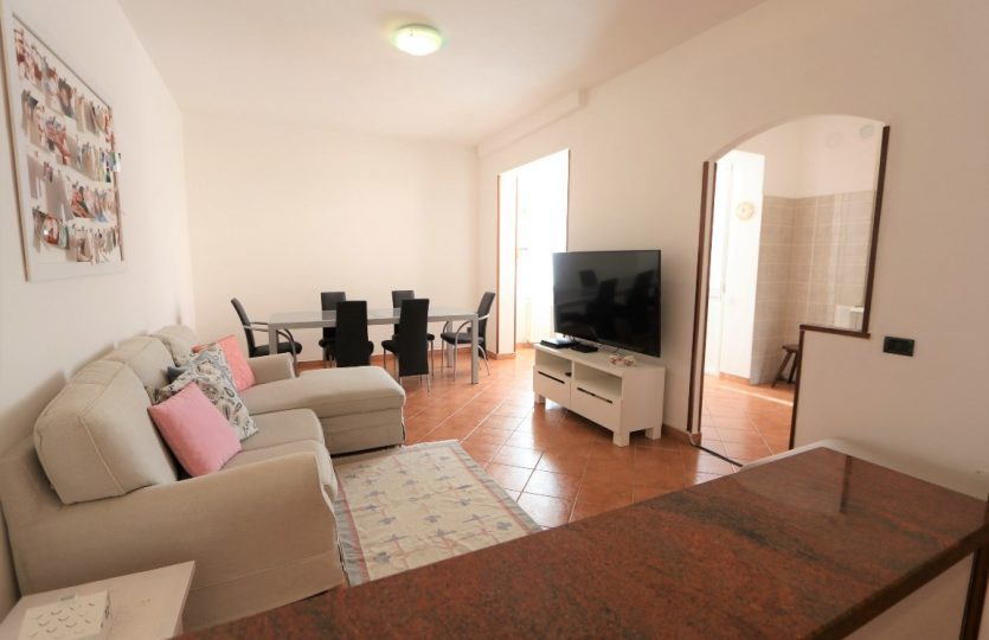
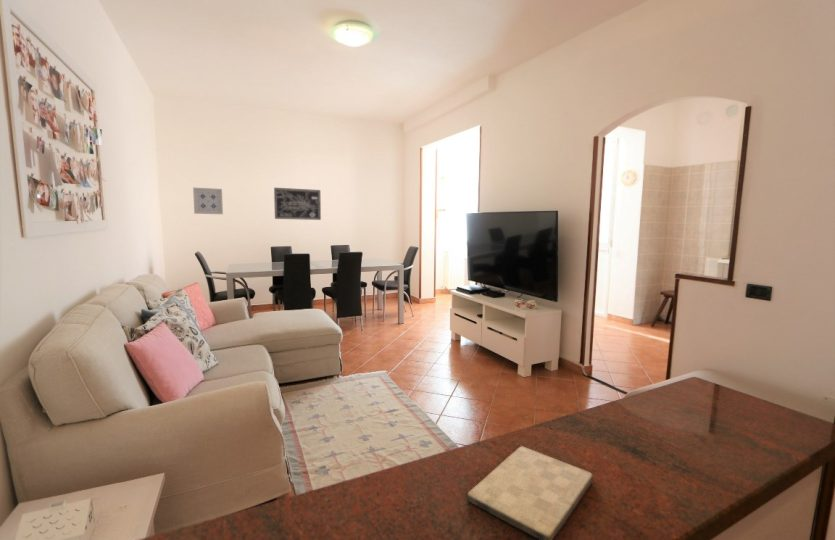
+ wall art [192,187,224,215]
+ wall art [273,187,322,221]
+ cutting board [466,445,594,540]
